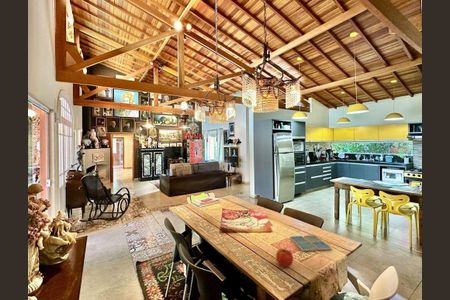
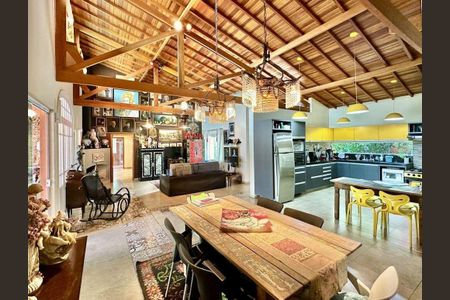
- apple [275,248,294,268]
- drink coaster [289,234,333,252]
